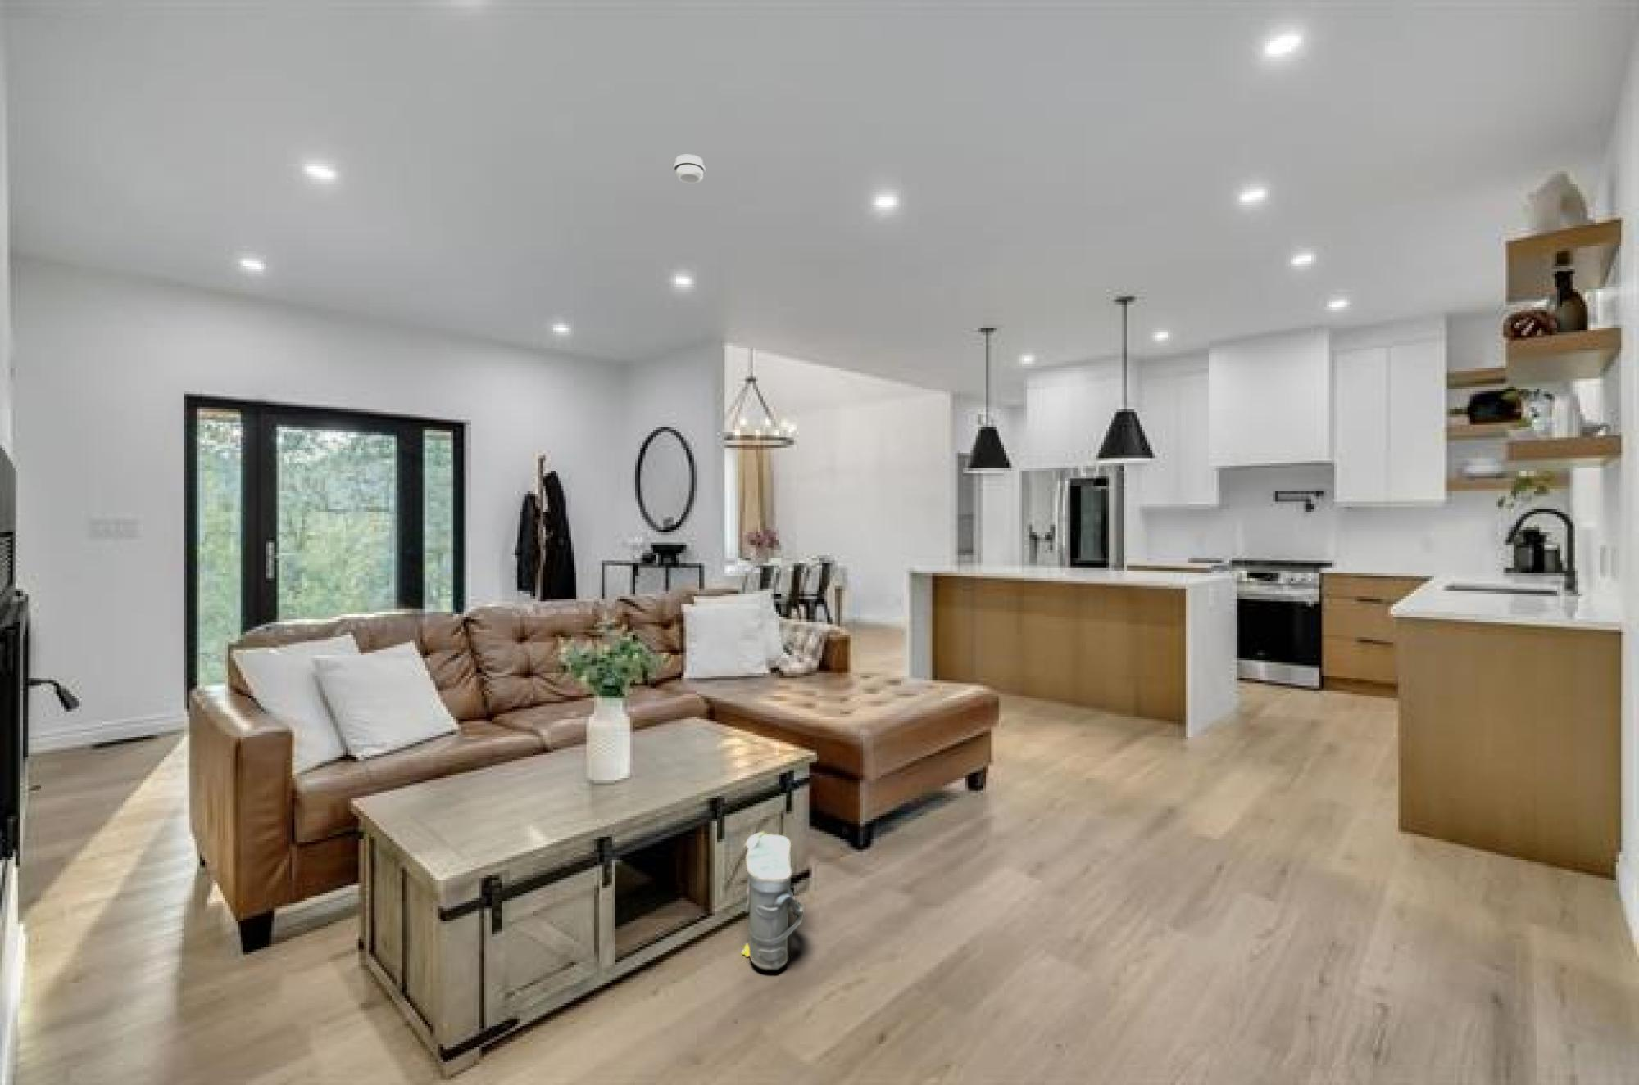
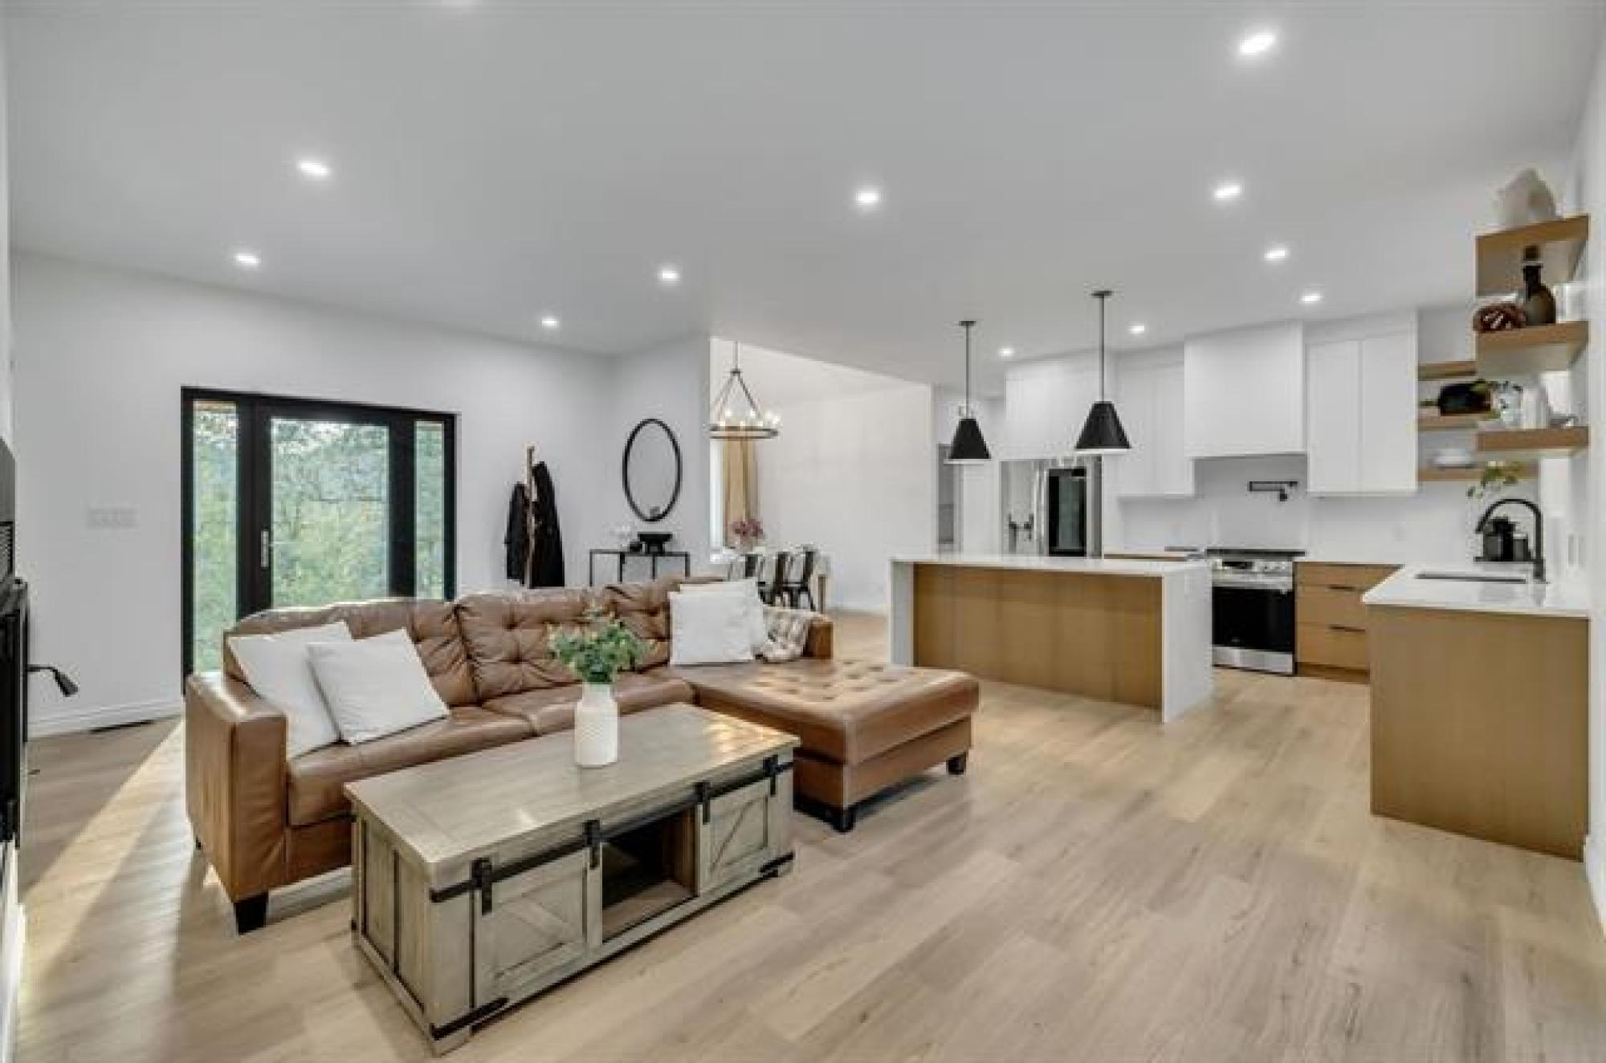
- smoke detector [674,154,705,184]
- bag [741,831,804,971]
